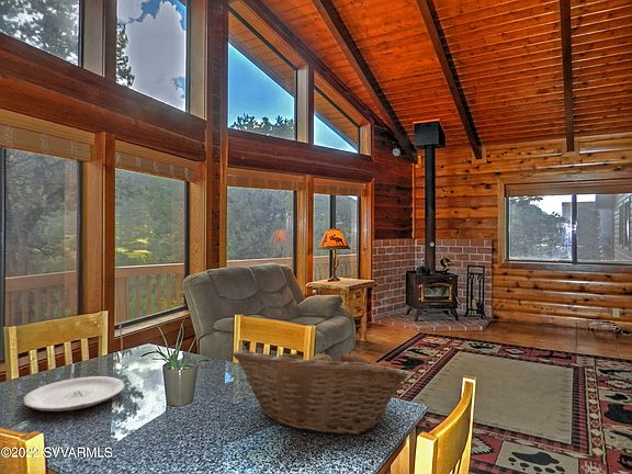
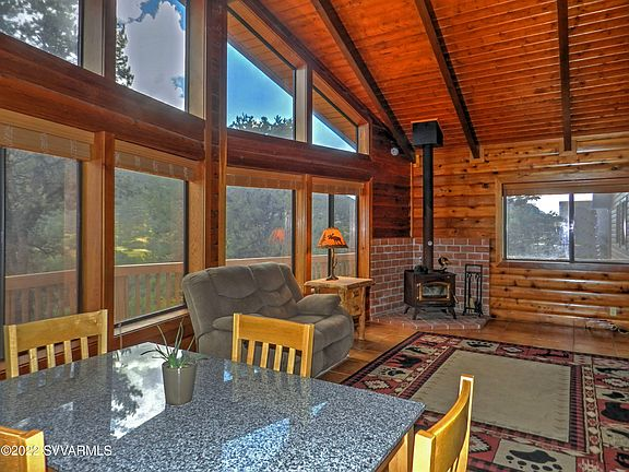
- plate [22,375,125,413]
- fruit basket [232,343,408,436]
